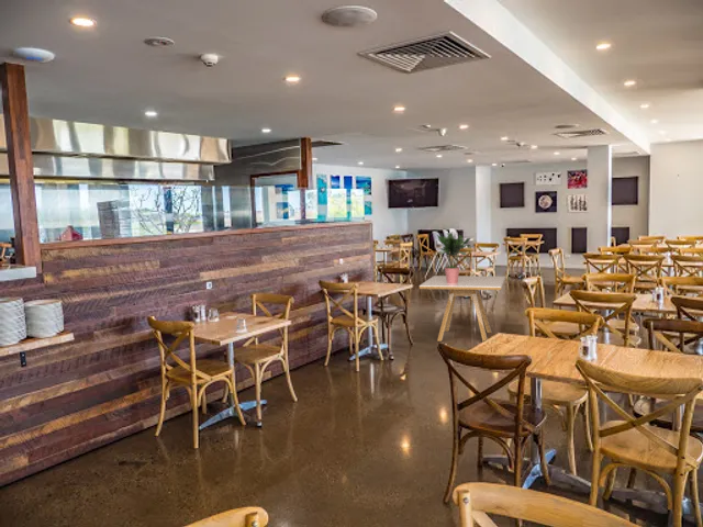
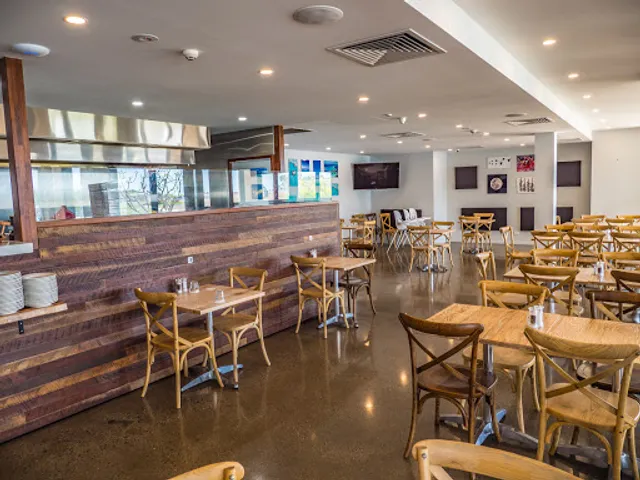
- dining table [419,274,506,343]
- potted plant [436,232,472,283]
